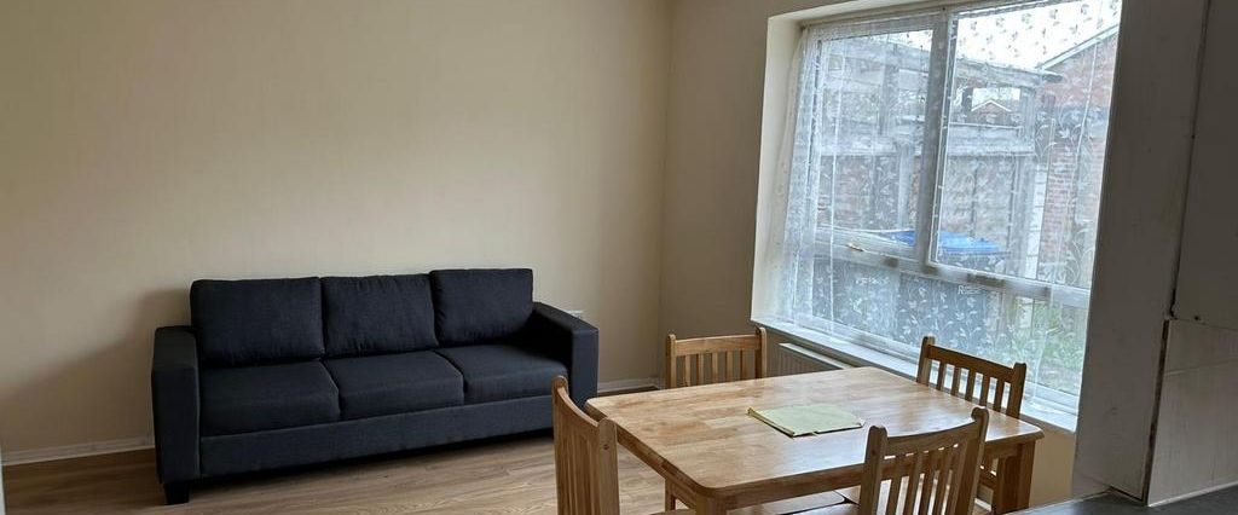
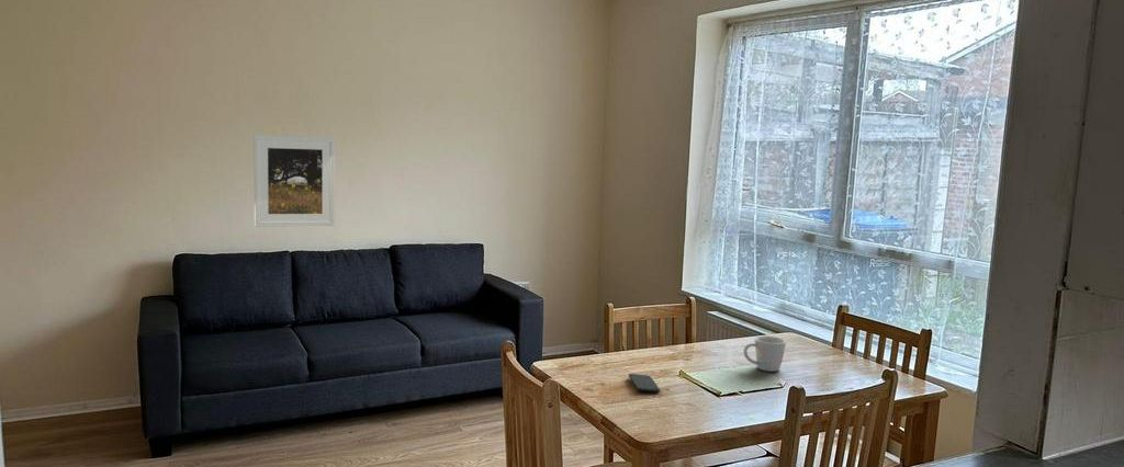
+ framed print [252,134,336,228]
+ mug [742,335,787,373]
+ smartphone [628,373,661,394]
